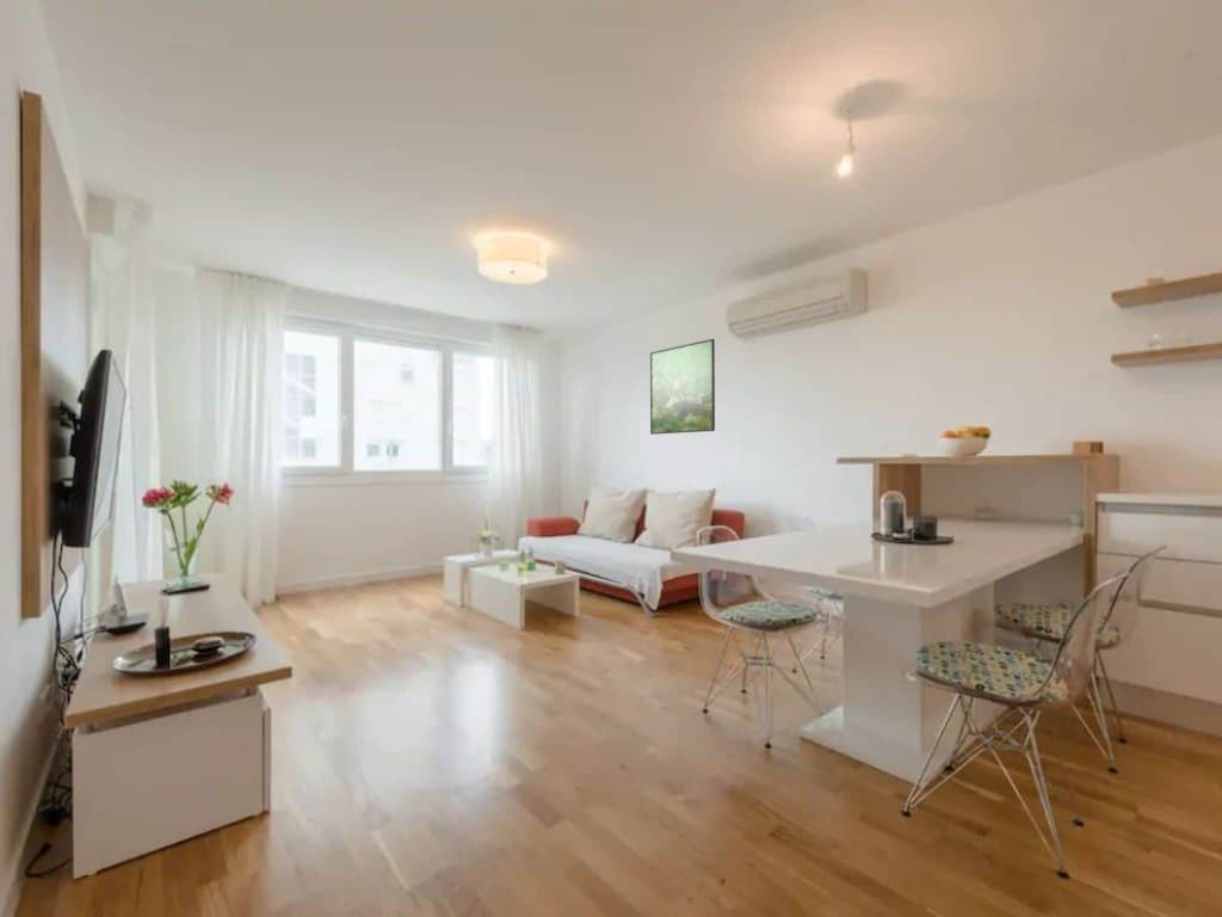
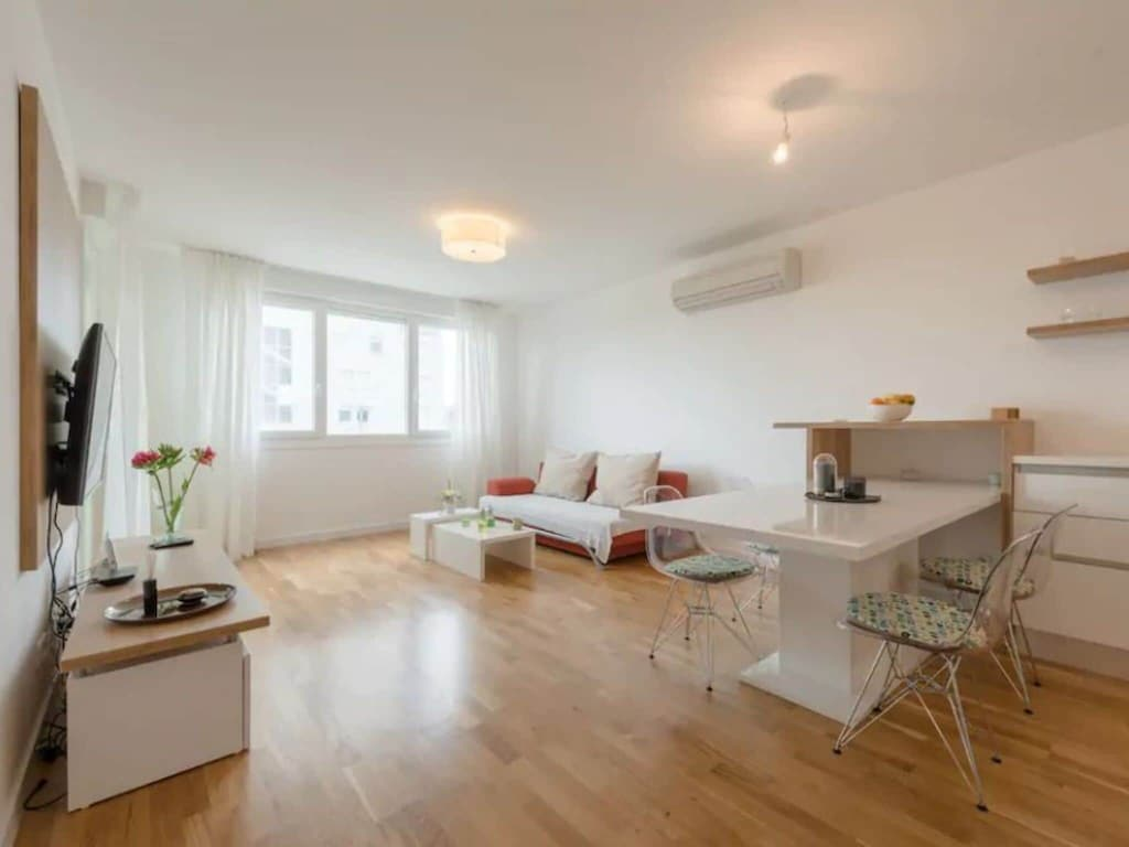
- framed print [649,338,716,436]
